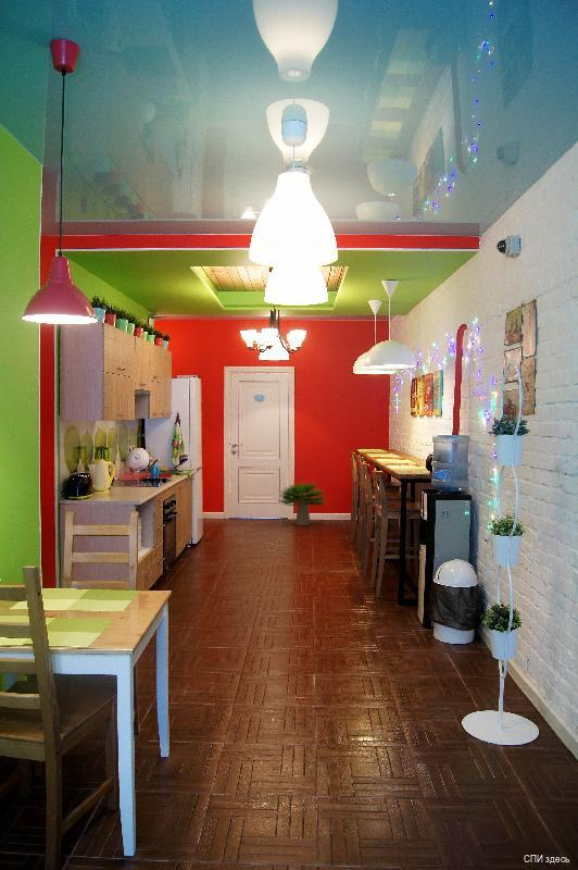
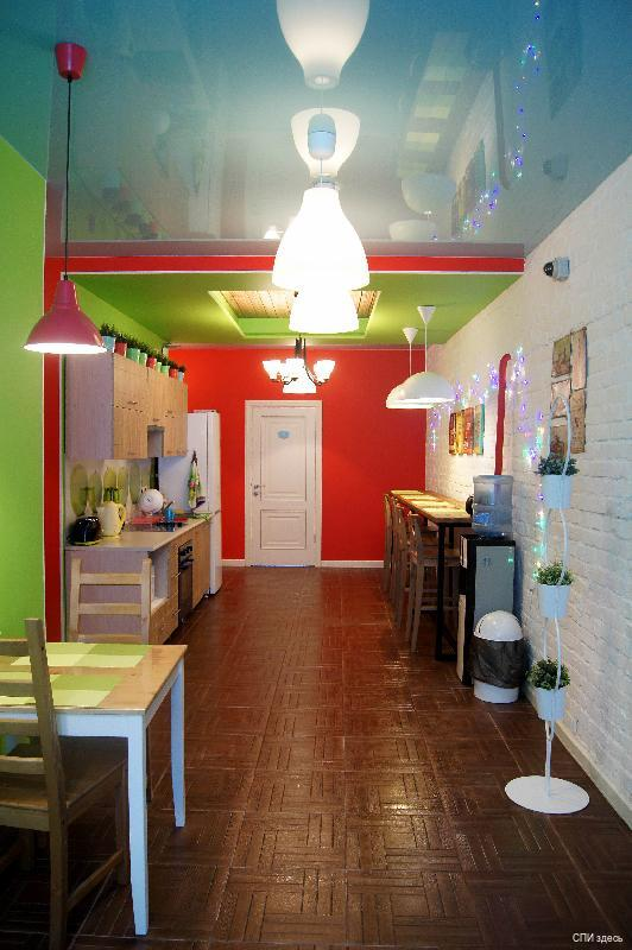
- potted plant [277,481,329,526]
